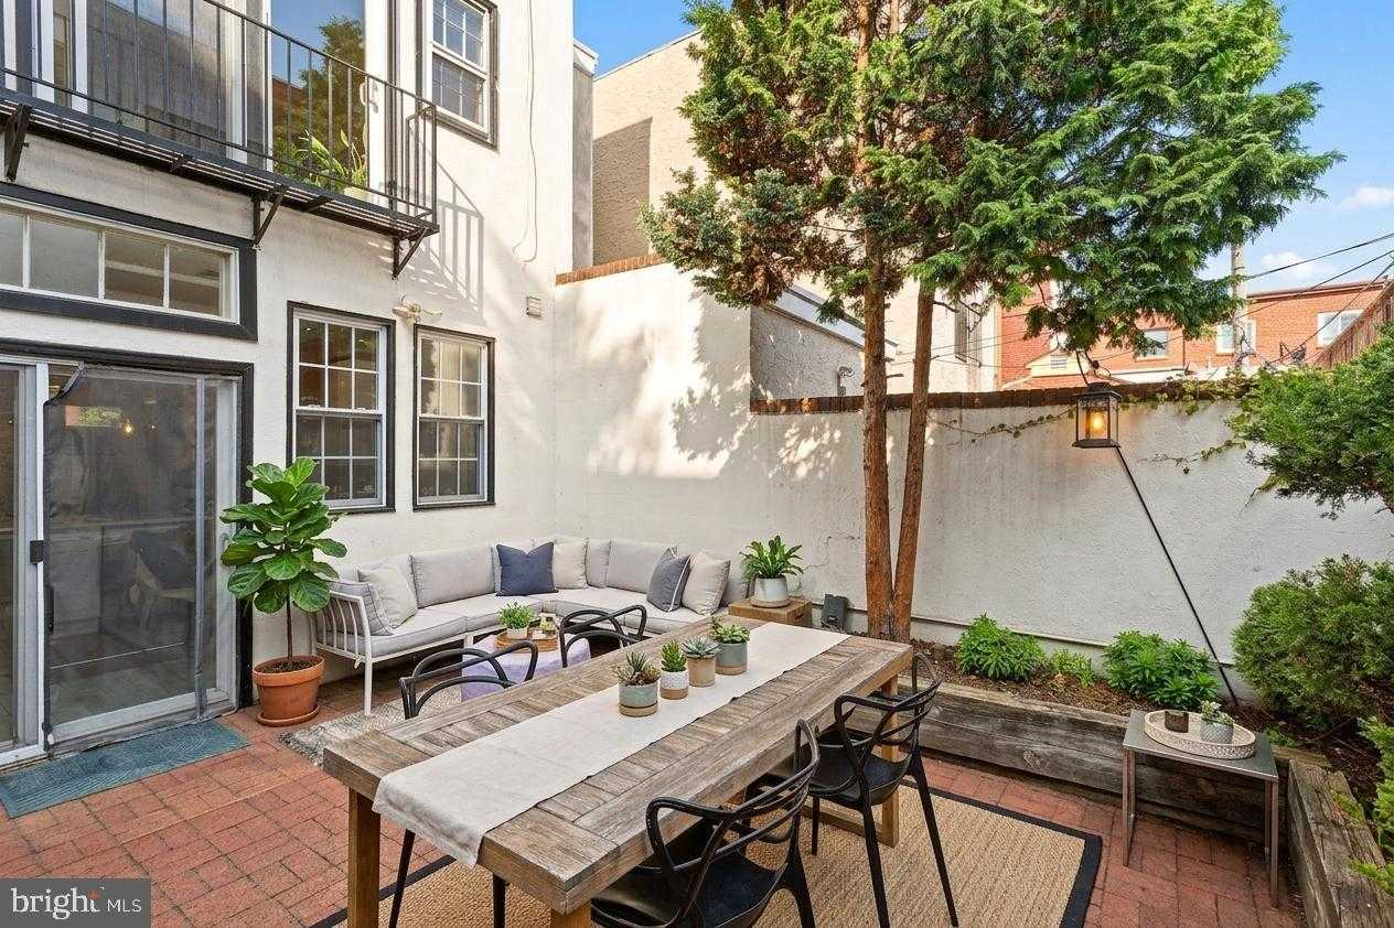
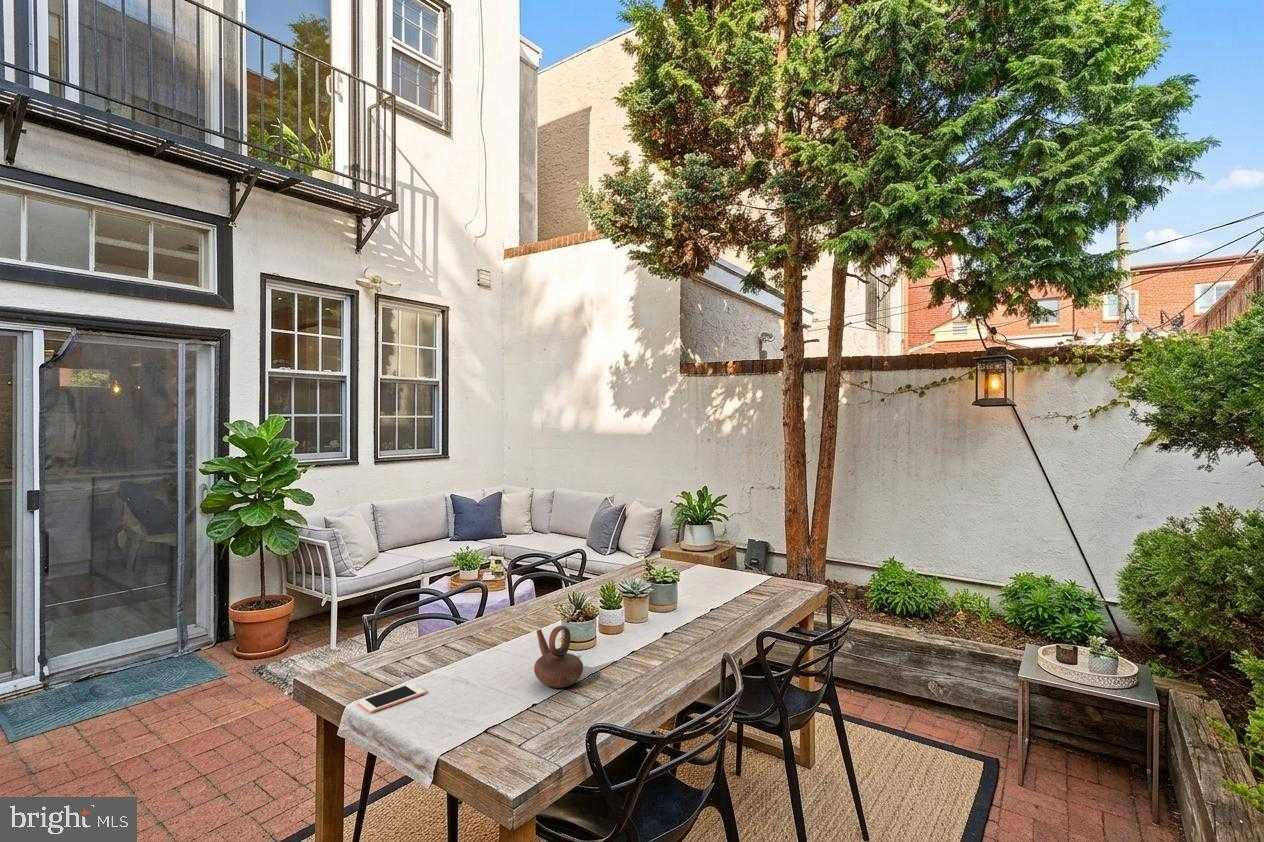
+ cell phone [357,682,427,714]
+ teapot [533,625,584,689]
